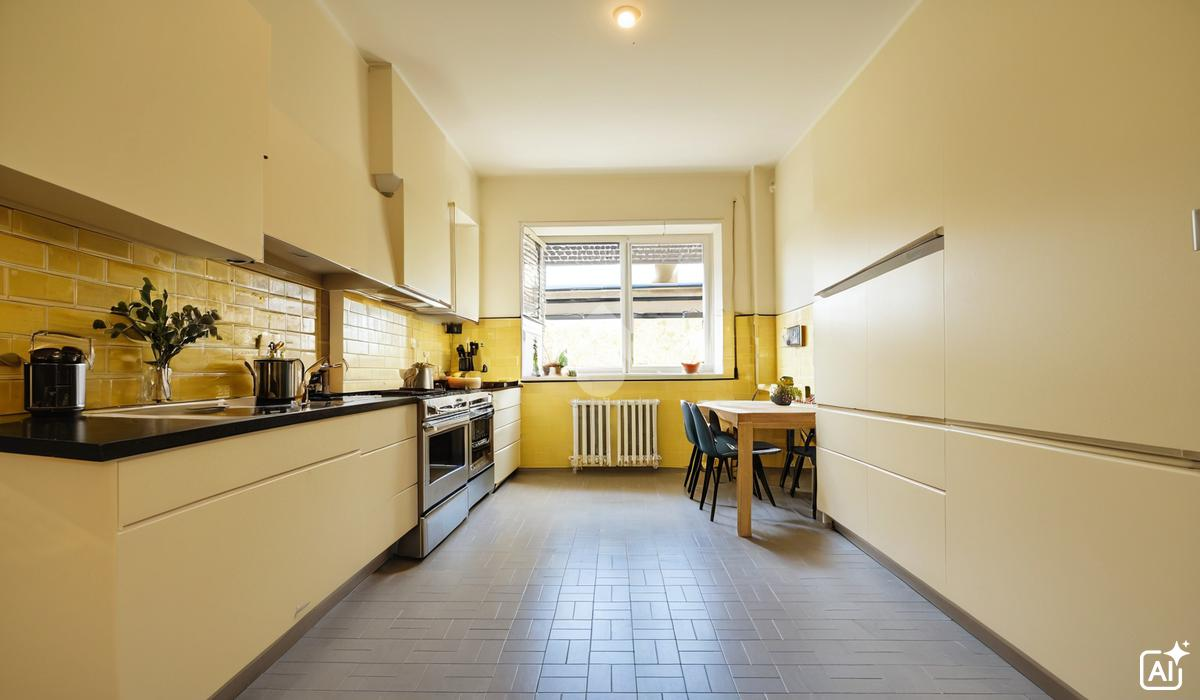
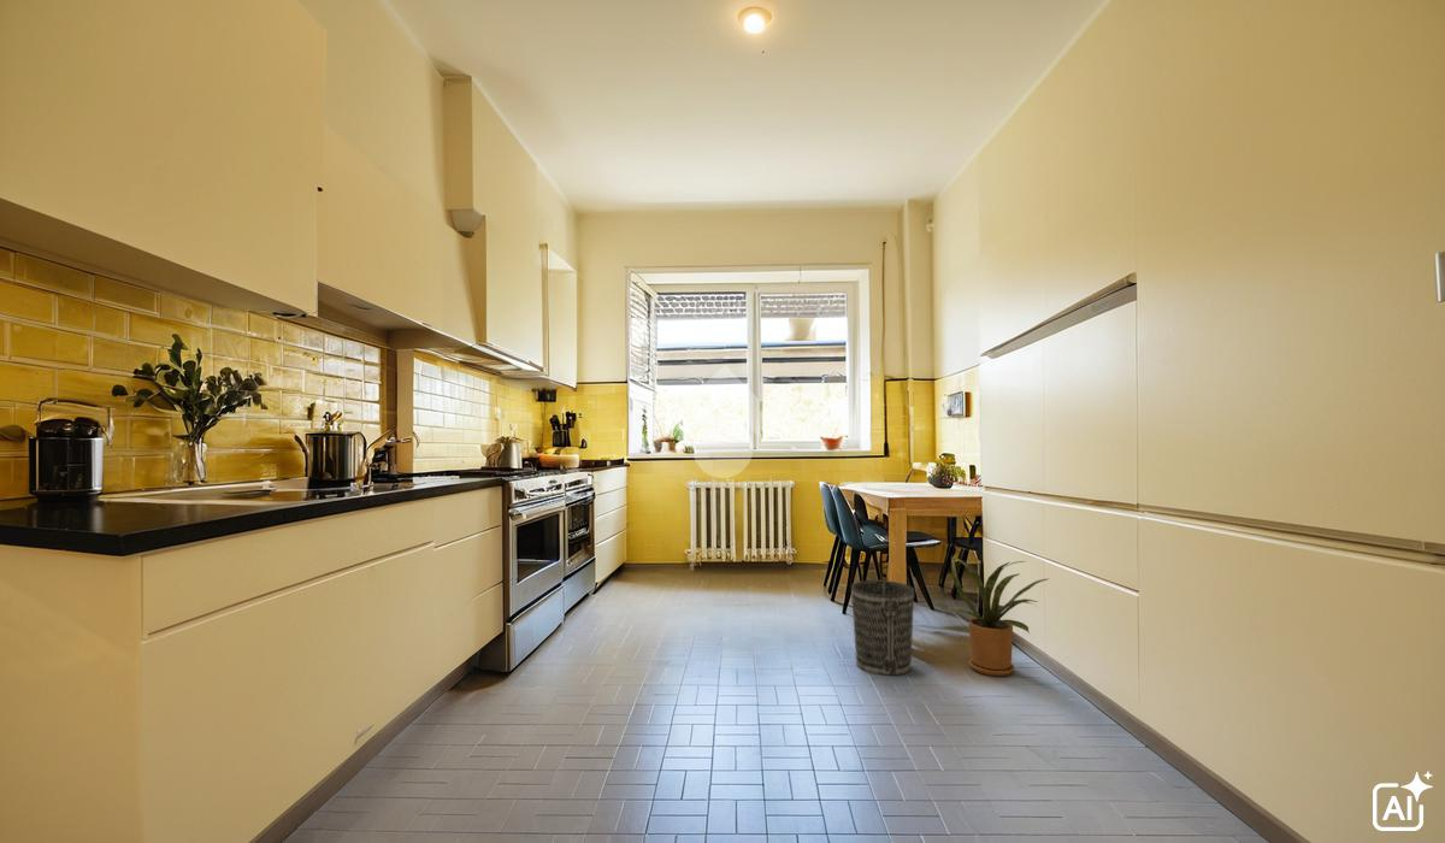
+ house plant [946,555,1049,677]
+ wastebasket [850,579,915,677]
